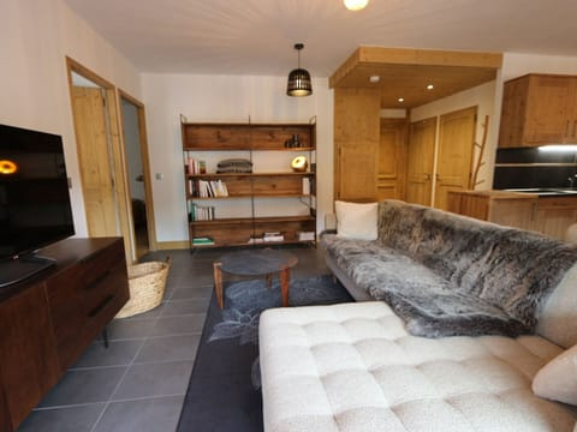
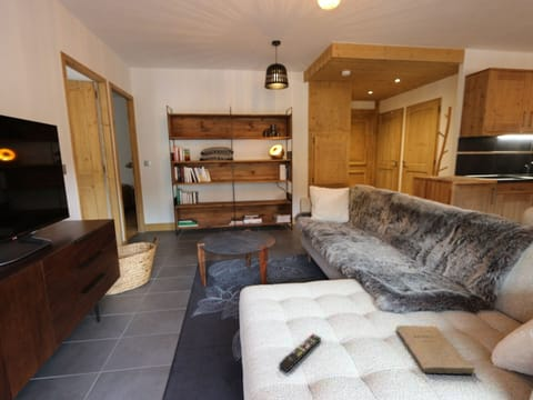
+ book [395,324,477,376]
+ remote control [278,333,322,373]
